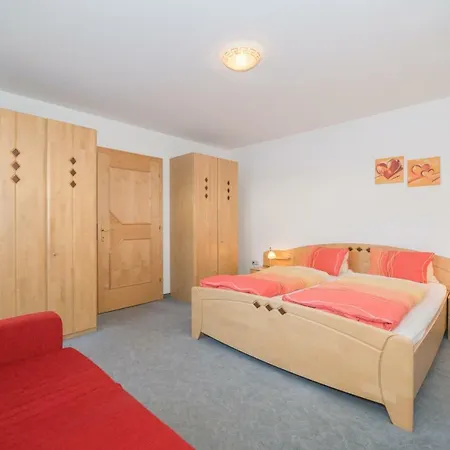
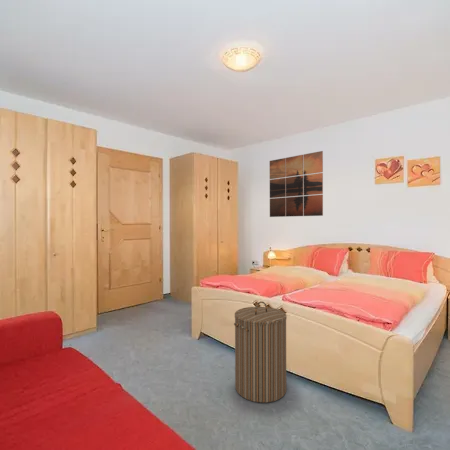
+ wall art [269,150,324,218]
+ laundry hamper [233,300,288,404]
